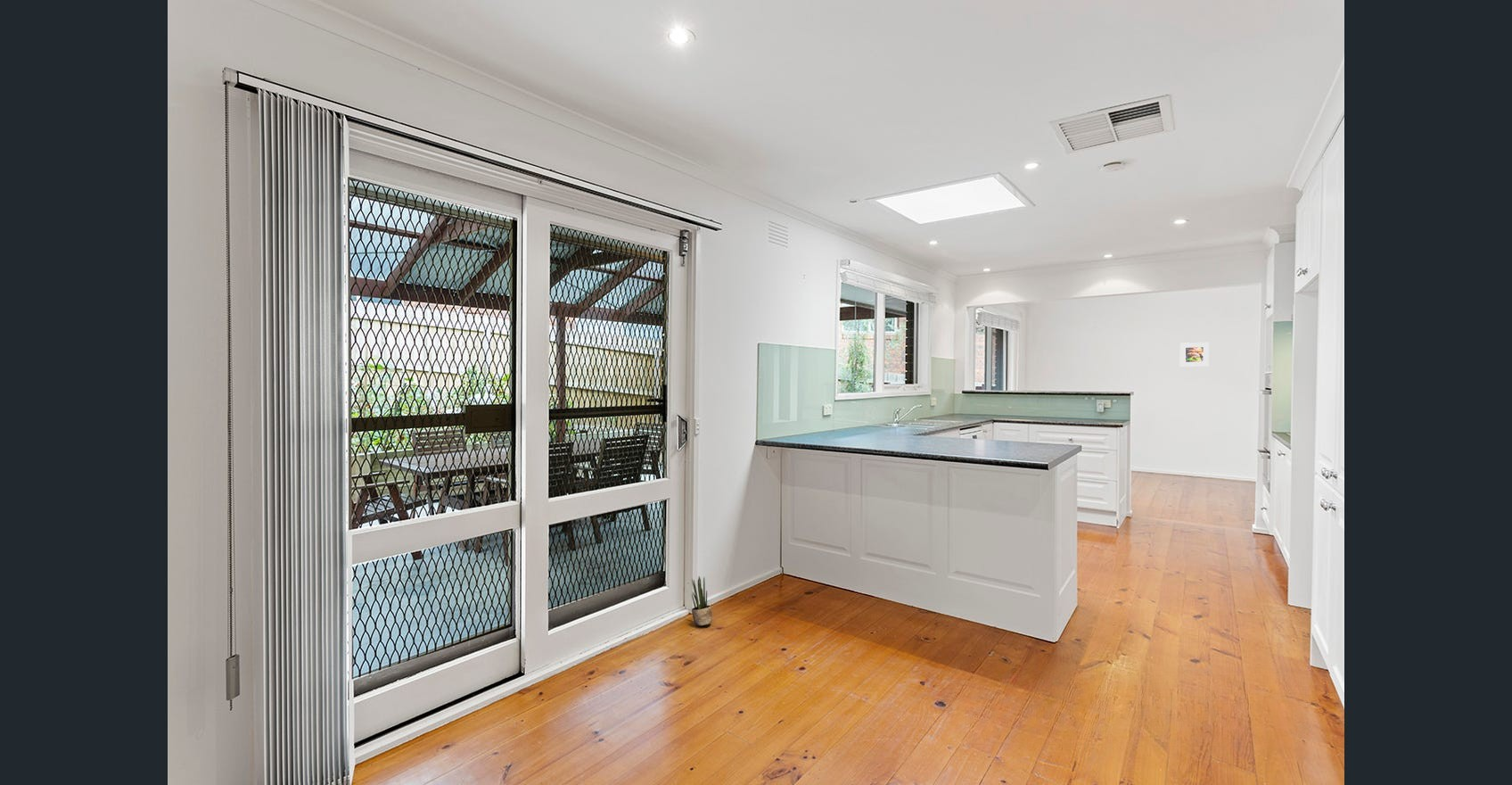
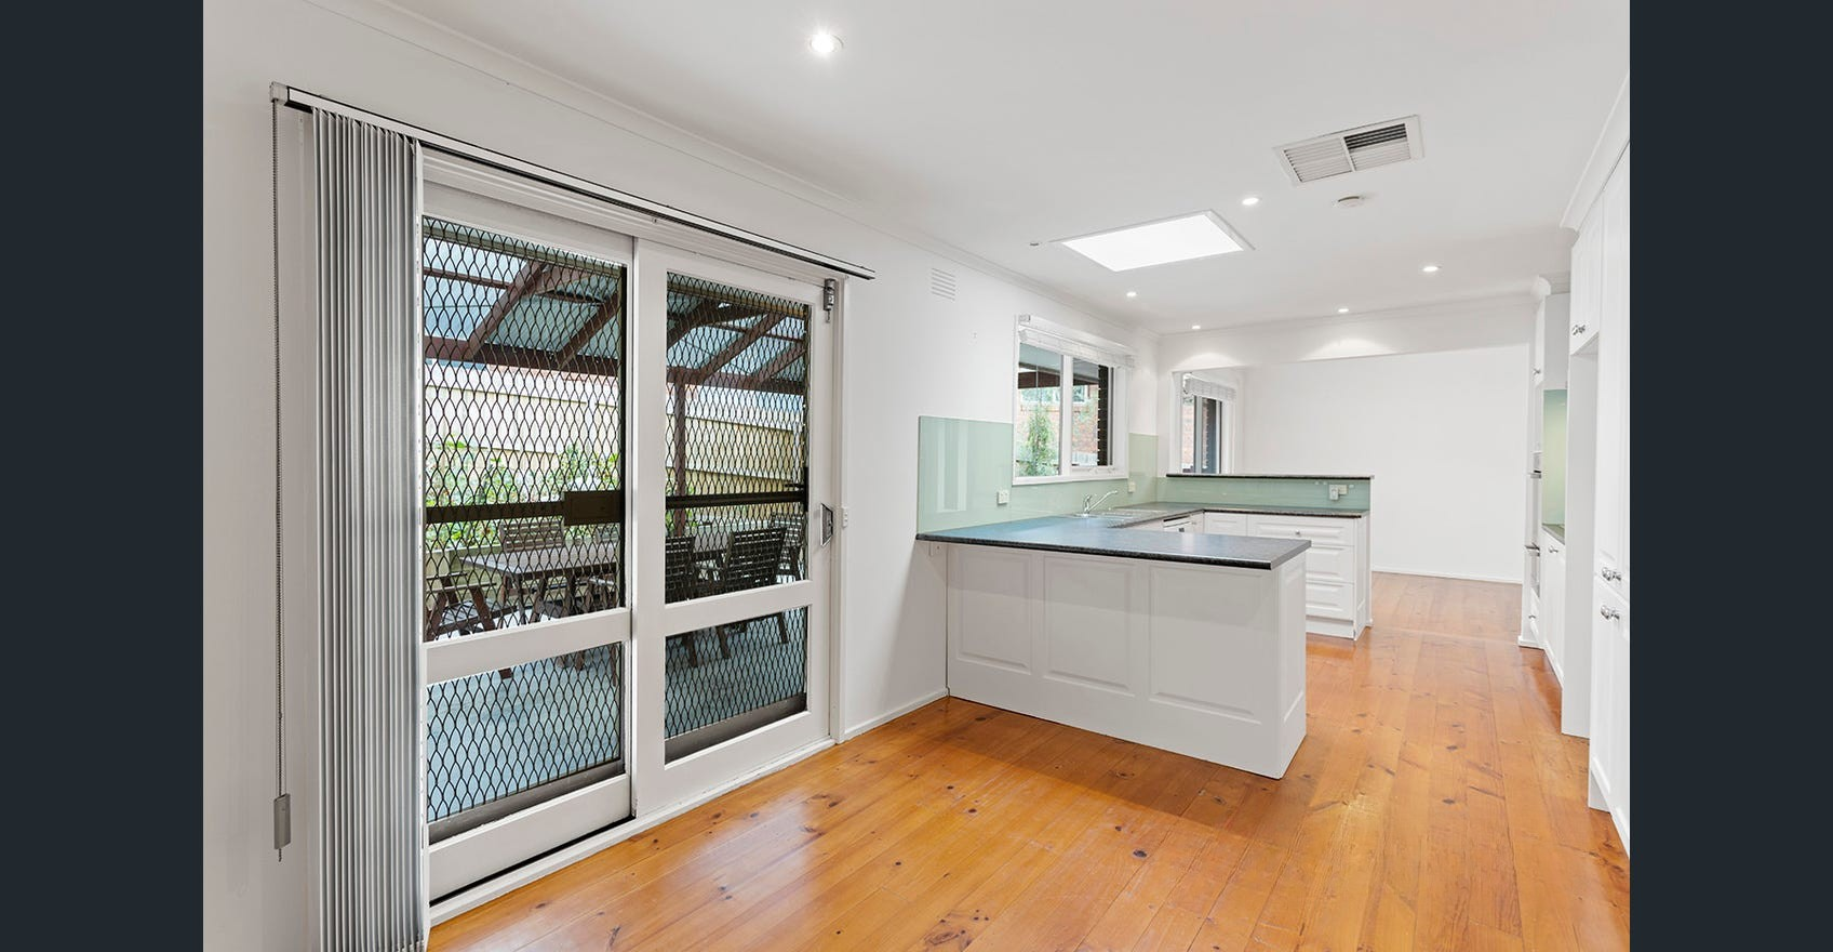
- potted plant [691,575,712,626]
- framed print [1179,342,1210,368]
